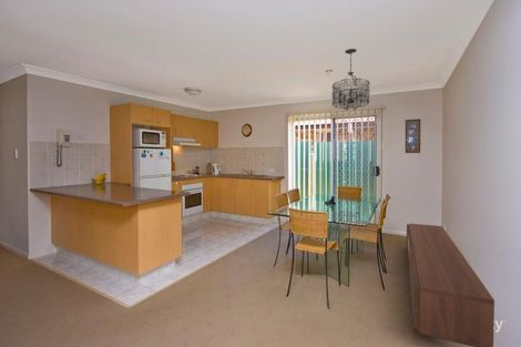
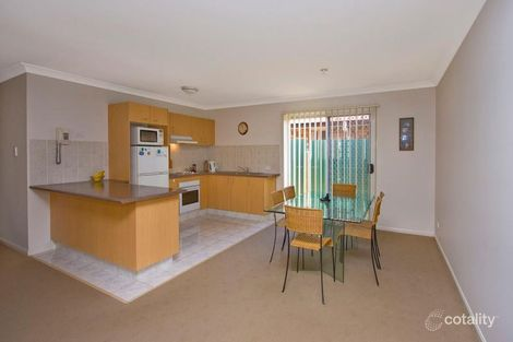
- media console [406,223,496,347]
- chandelier [331,48,371,111]
